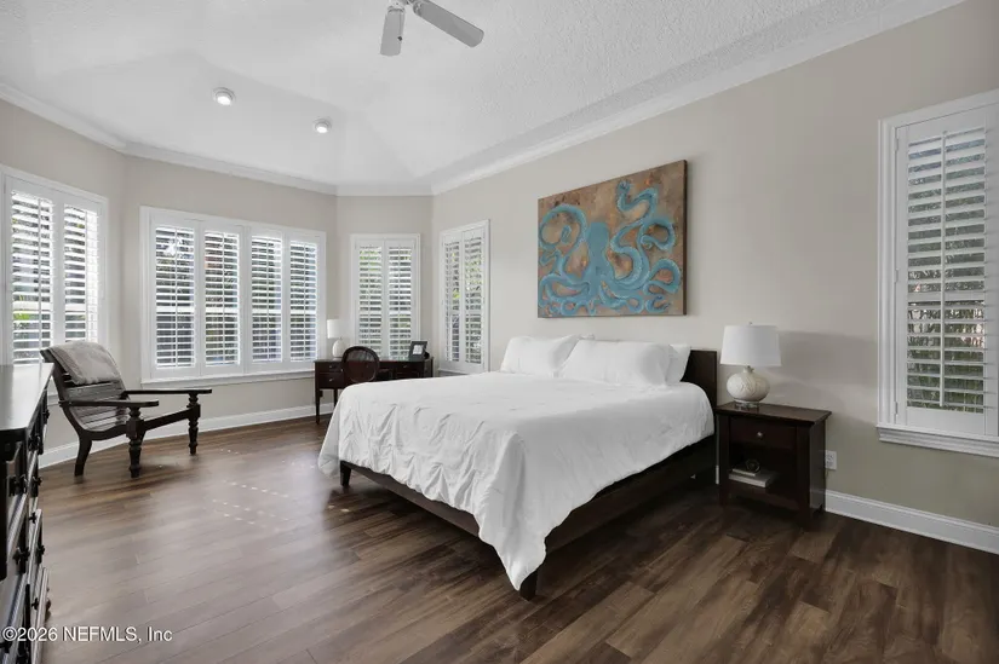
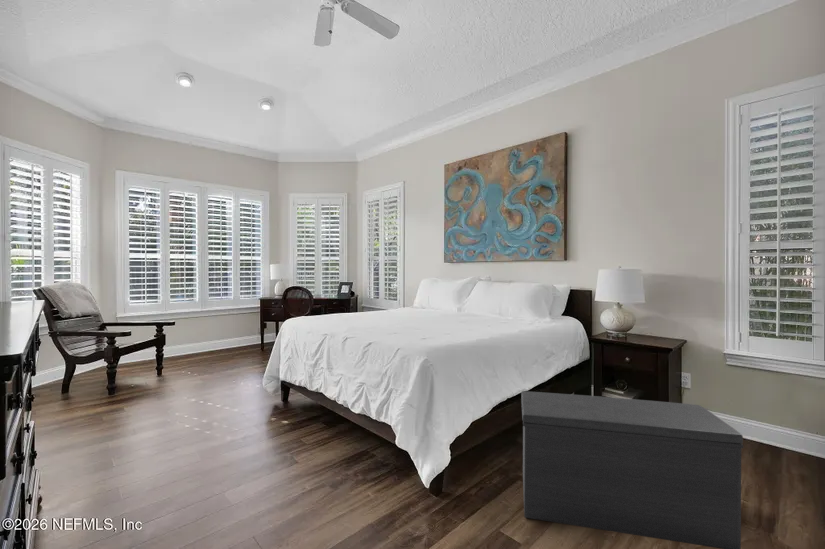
+ bench [520,390,744,549]
